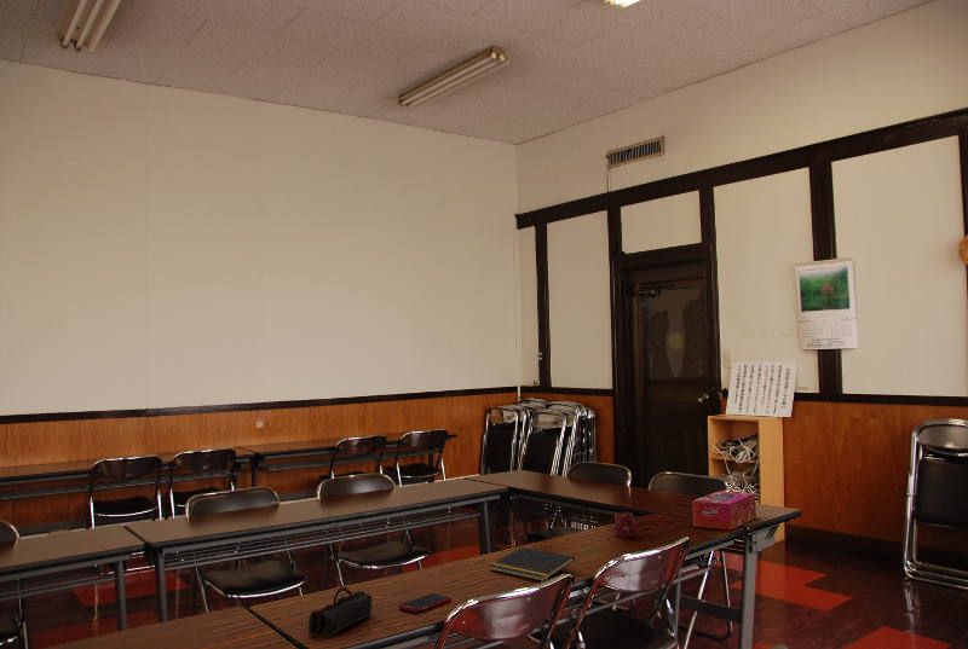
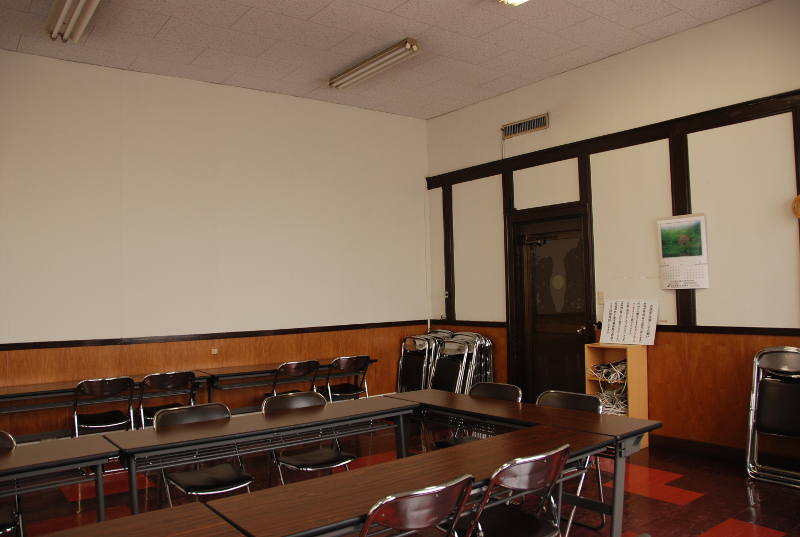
- tissue box [691,489,757,531]
- pencil case [307,586,373,639]
- notepad [489,546,576,583]
- cell phone [398,592,453,613]
- cup [613,511,639,538]
